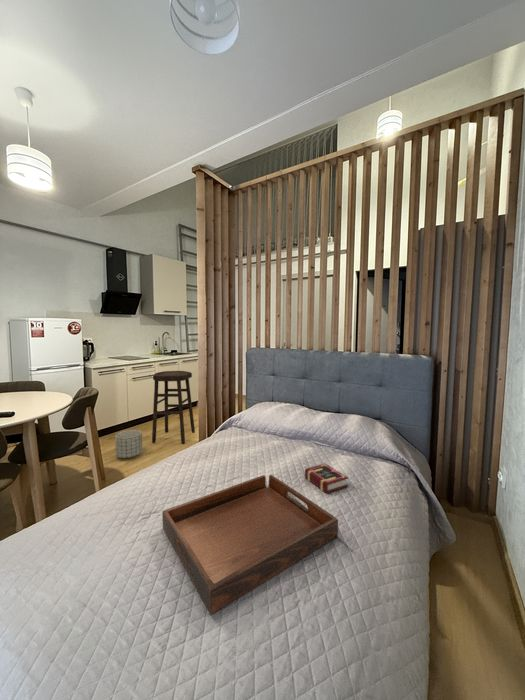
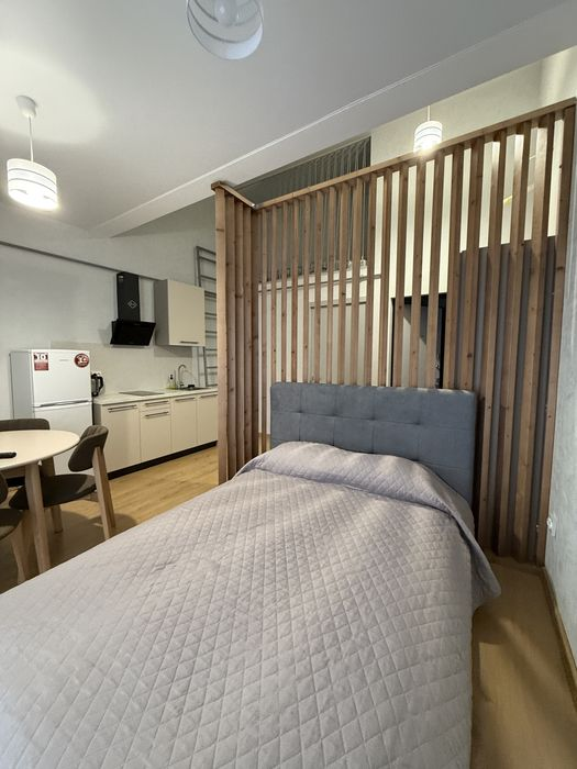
- planter [114,429,143,459]
- serving tray [161,474,339,615]
- stool [151,370,196,445]
- book [304,463,349,495]
